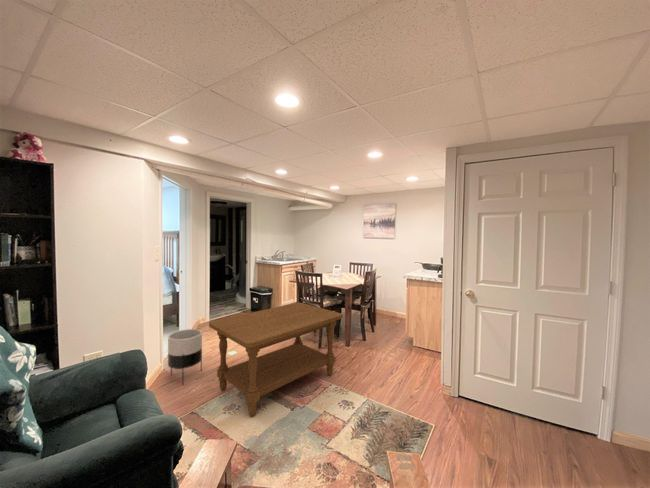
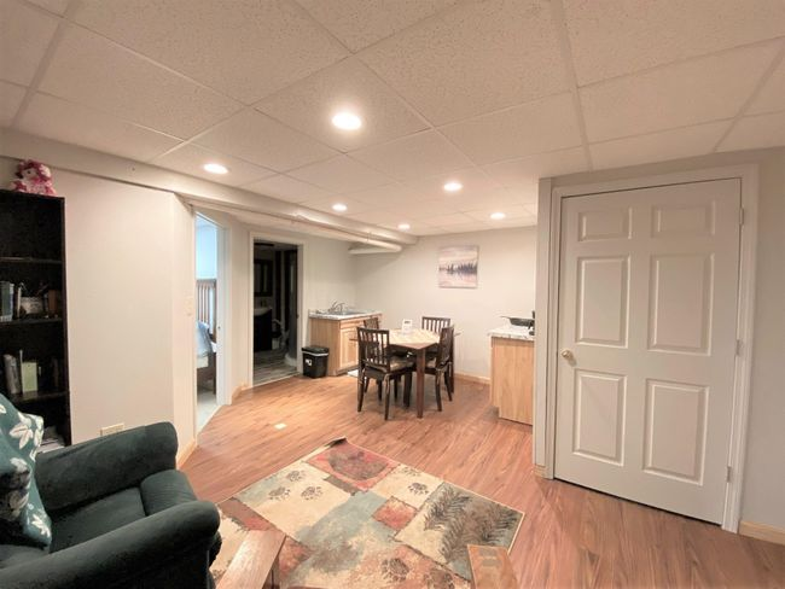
- planter [167,328,203,386]
- coffee table [208,302,344,418]
